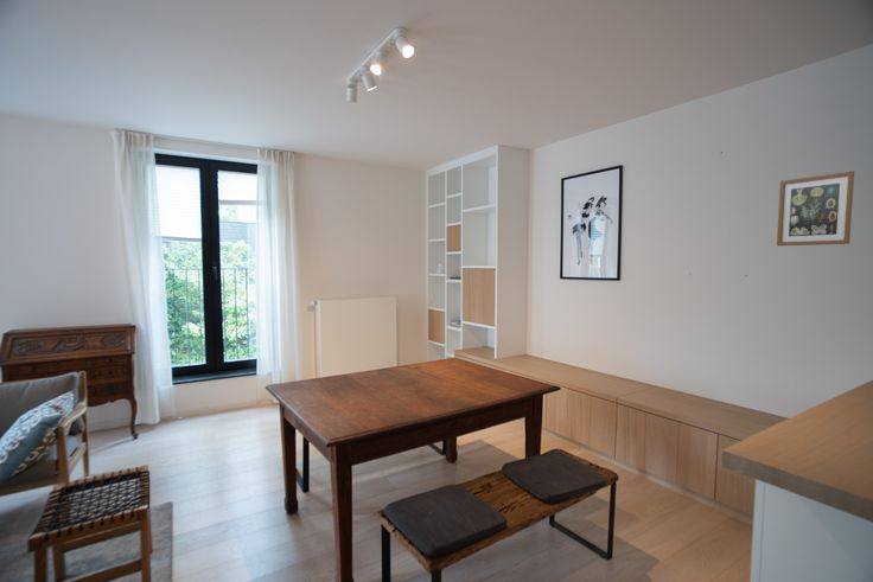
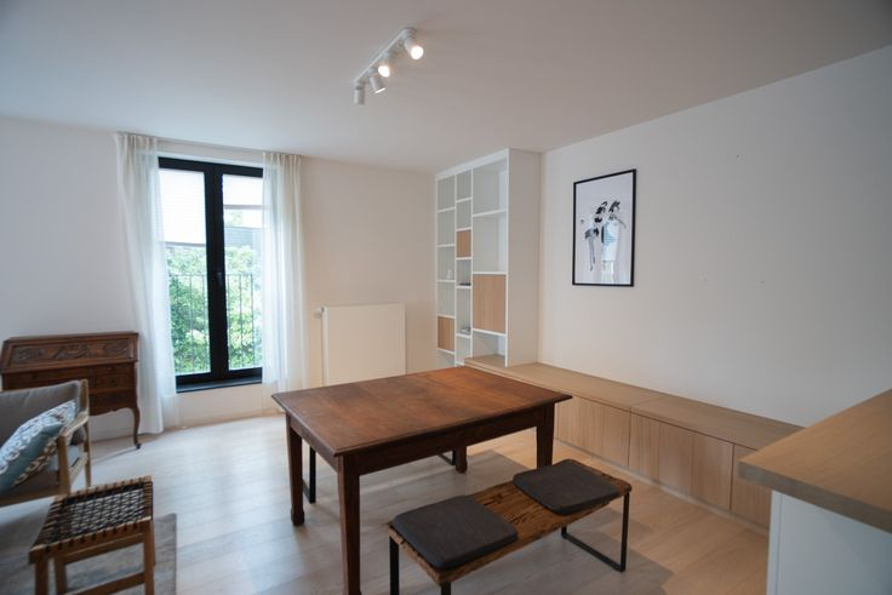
- wall art [776,171,855,247]
